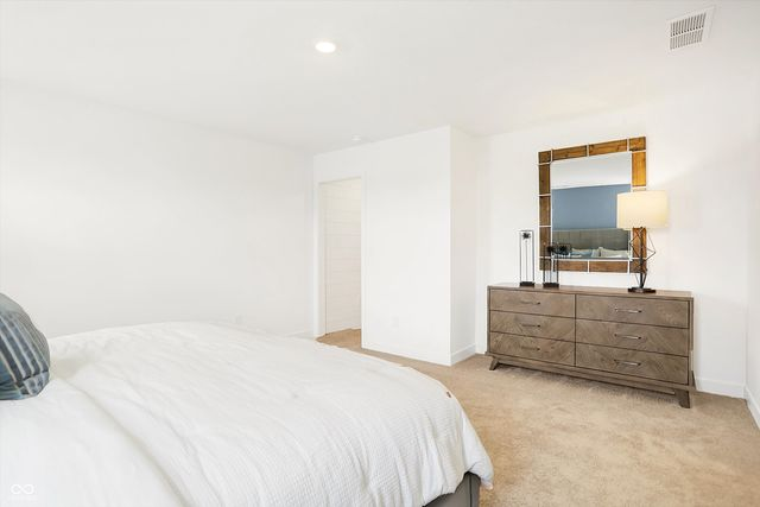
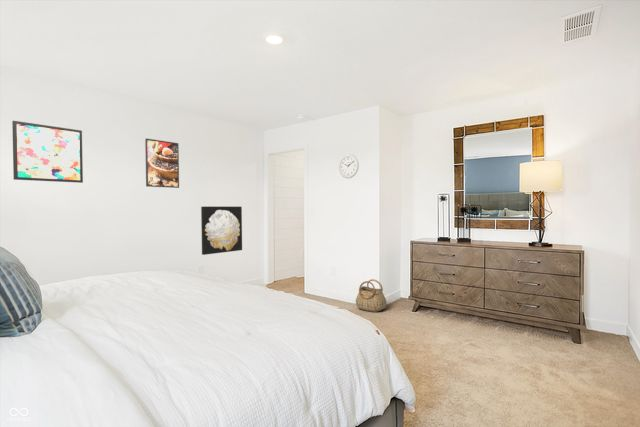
+ wall art [200,206,243,256]
+ wall art [11,120,84,184]
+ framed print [144,137,180,189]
+ basket [355,278,387,313]
+ wall clock [338,153,360,179]
